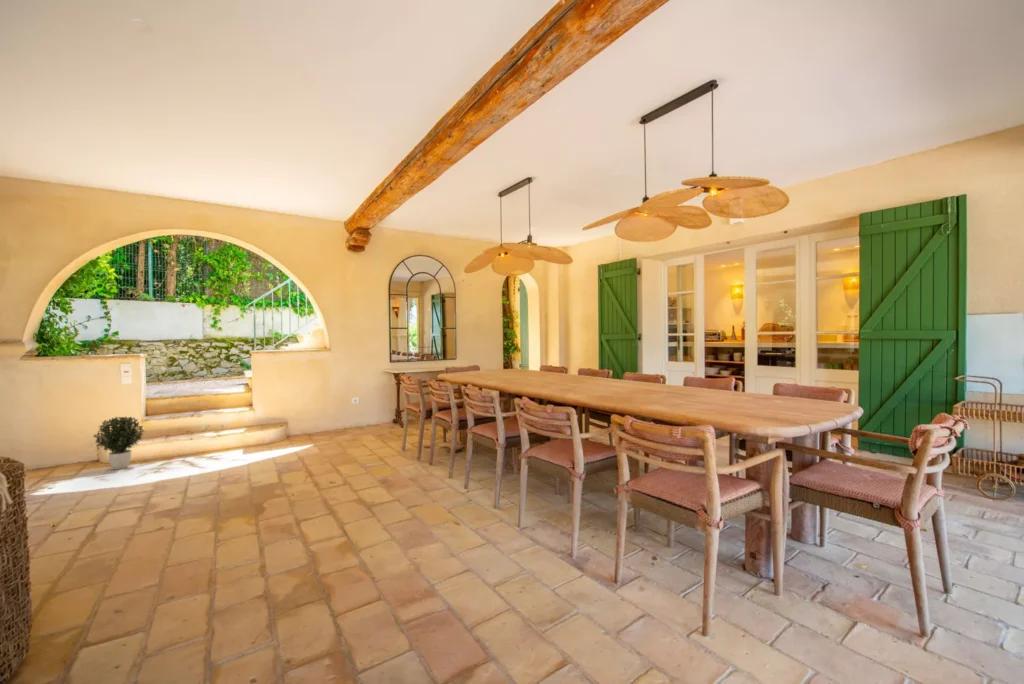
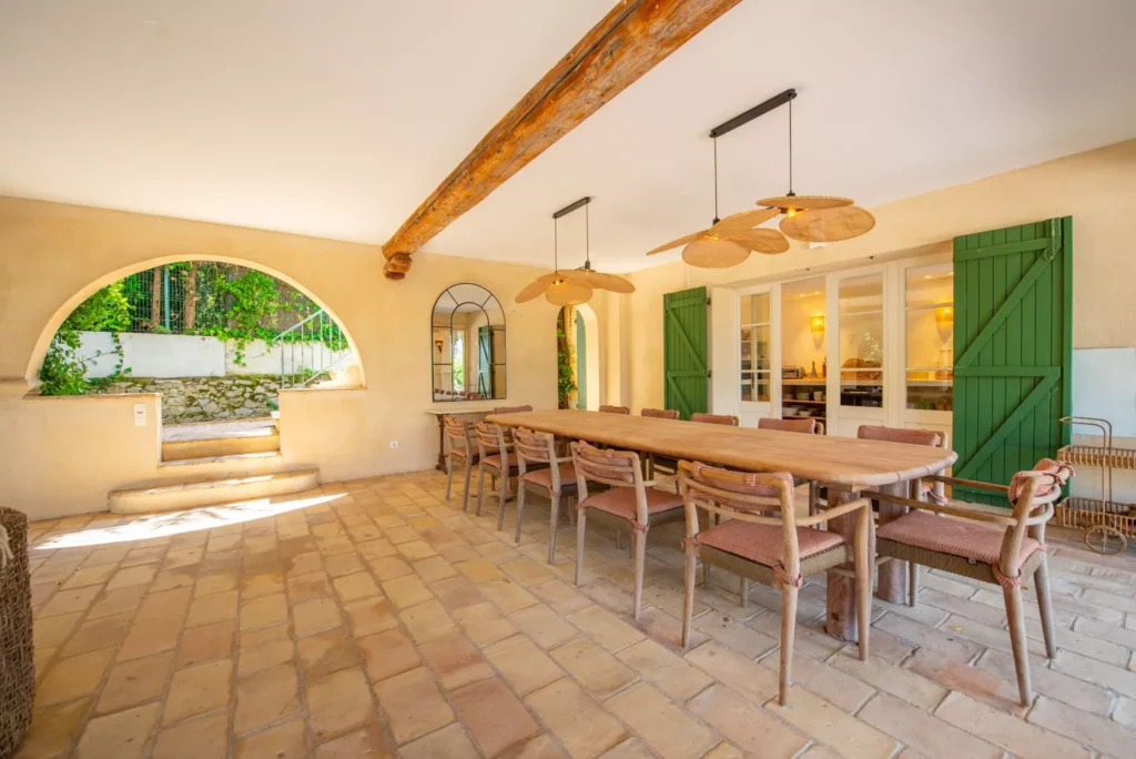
- potted plant [92,415,145,471]
